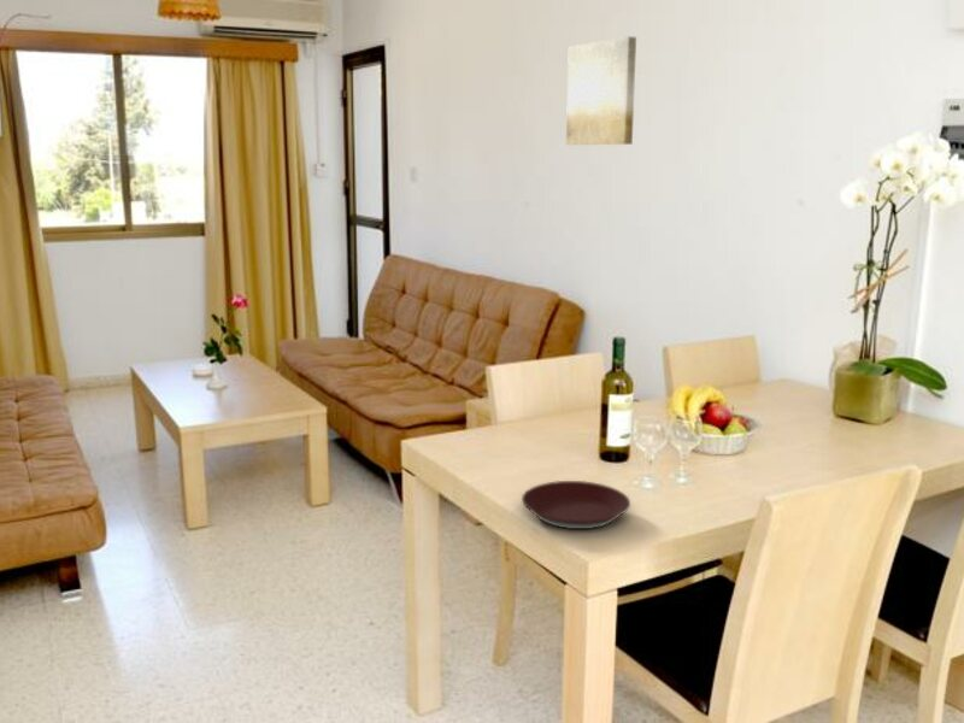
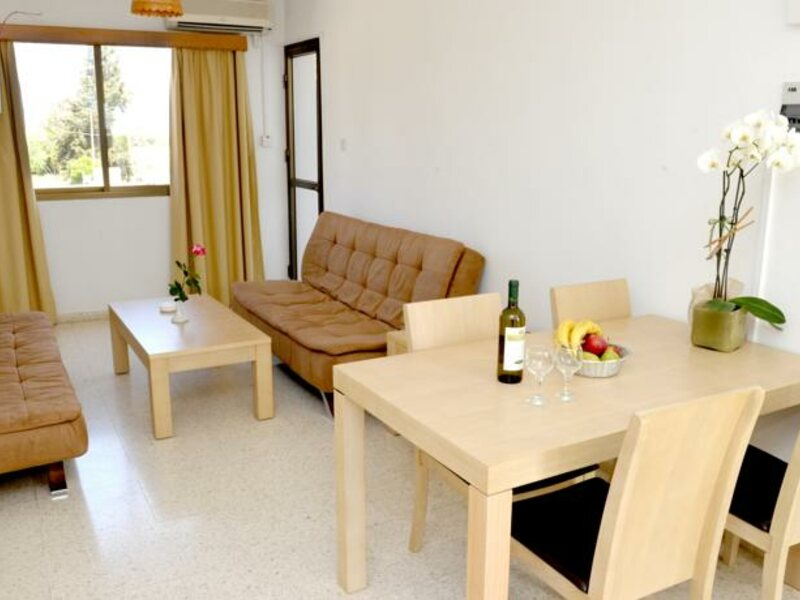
- plate [521,480,631,530]
- wall art [565,35,637,146]
